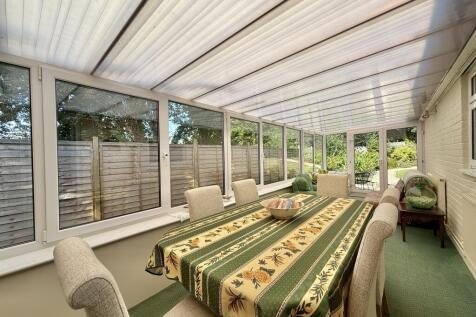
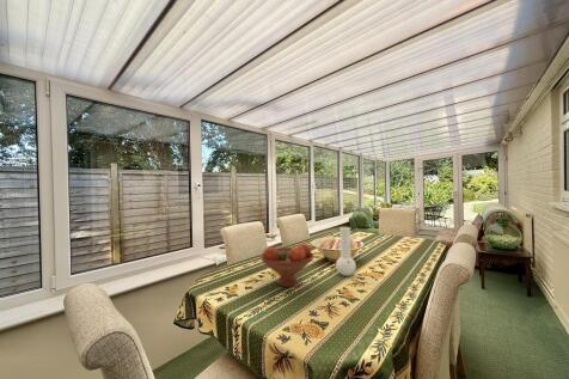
+ fruit bowl [258,242,316,288]
+ vase [335,226,357,277]
